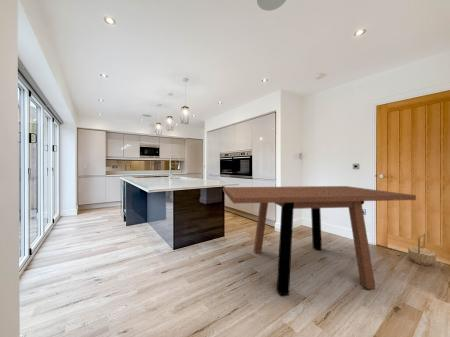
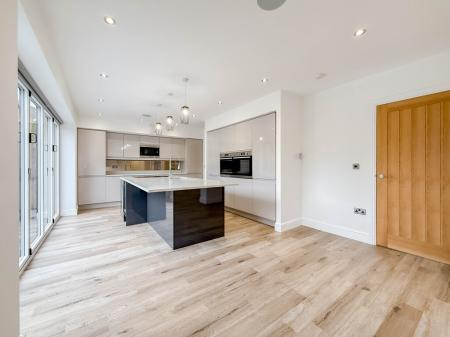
- dining table [222,185,417,296]
- basket [407,232,437,267]
